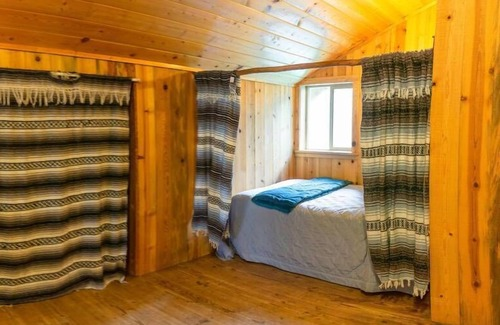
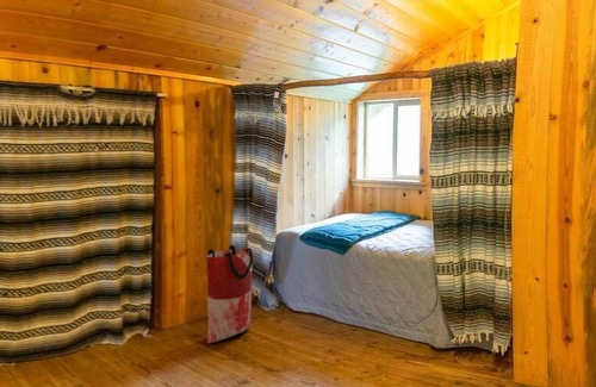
+ bag [205,244,254,344]
